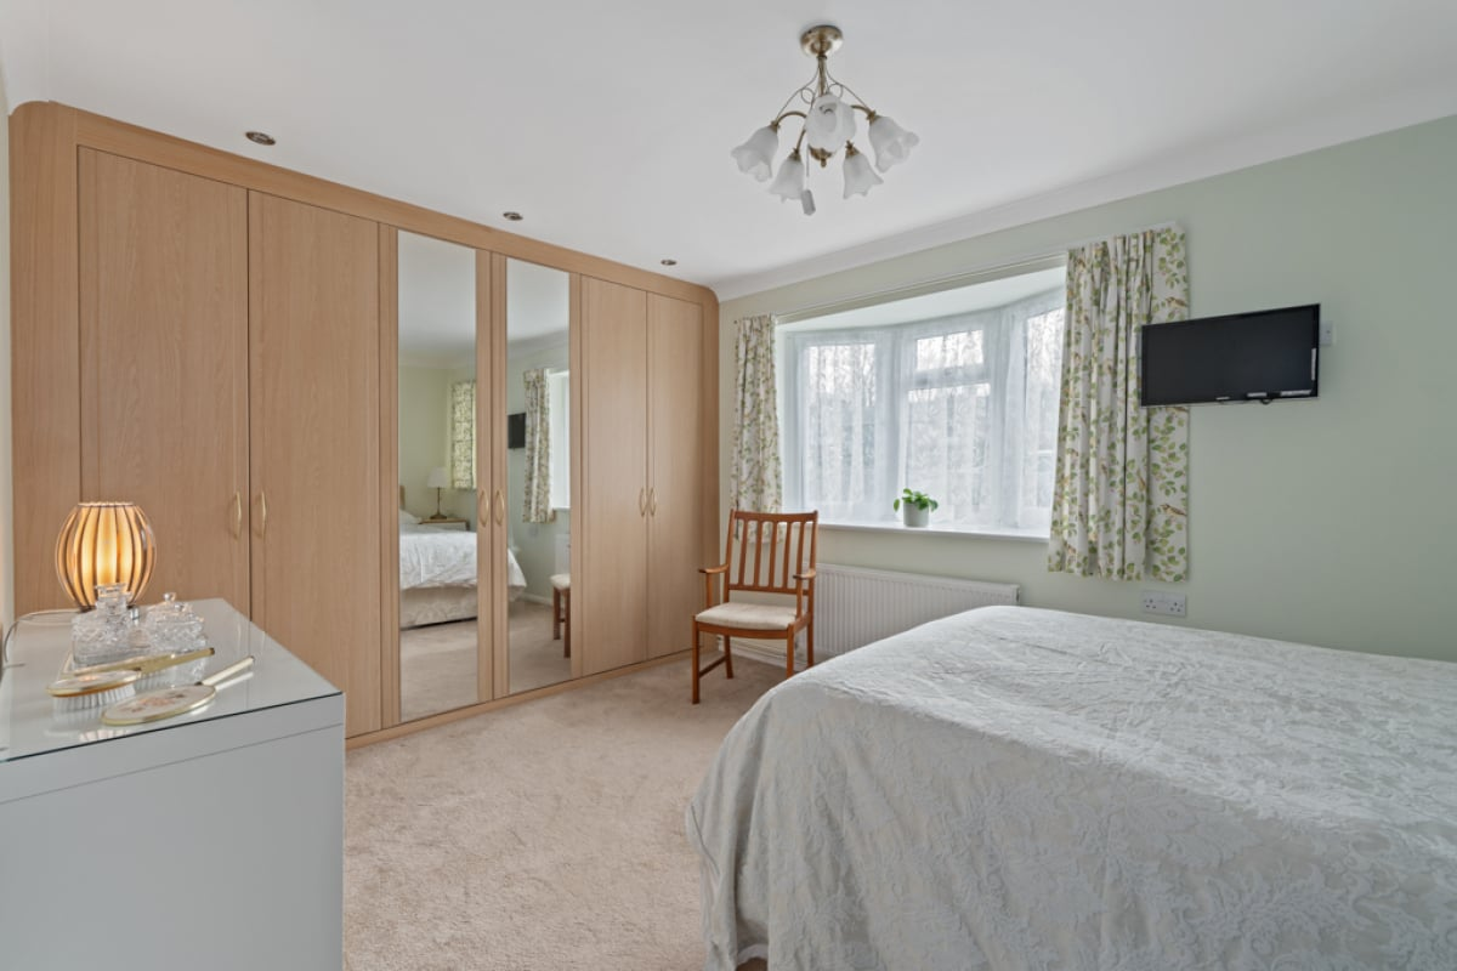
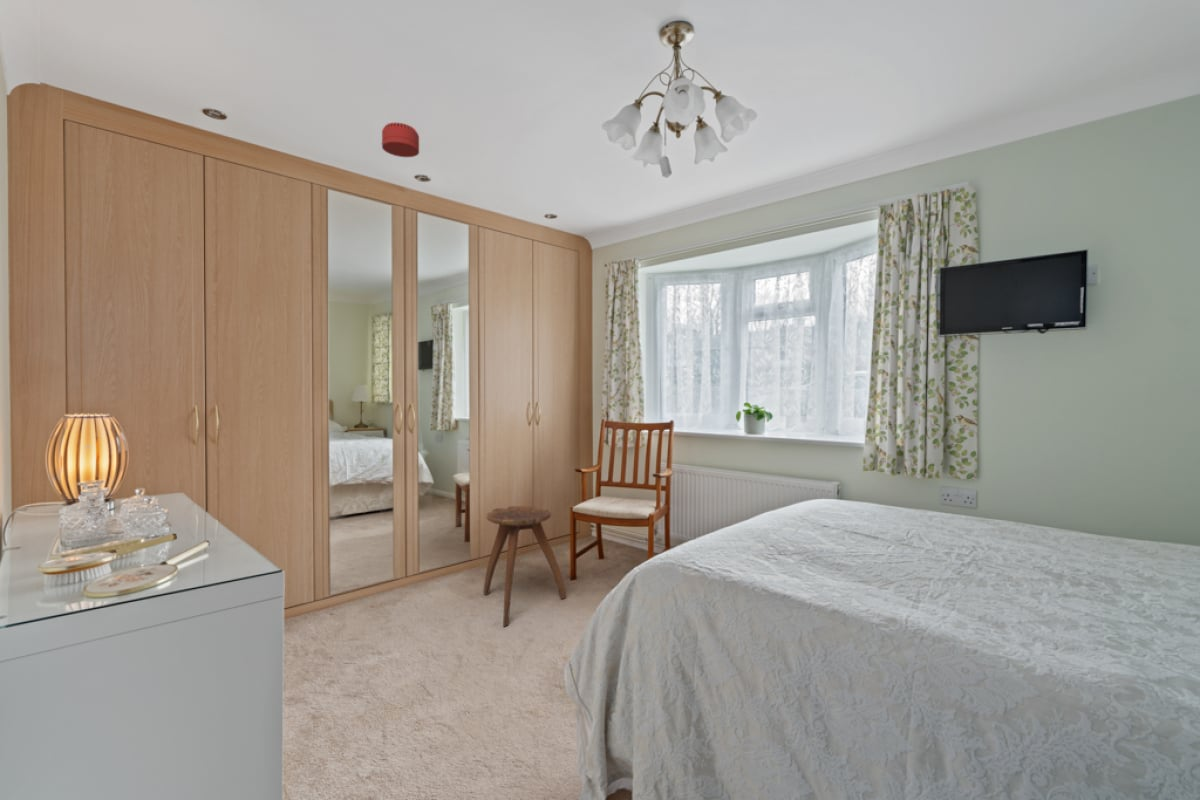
+ smoke detector [380,122,420,158]
+ stool [482,505,567,628]
